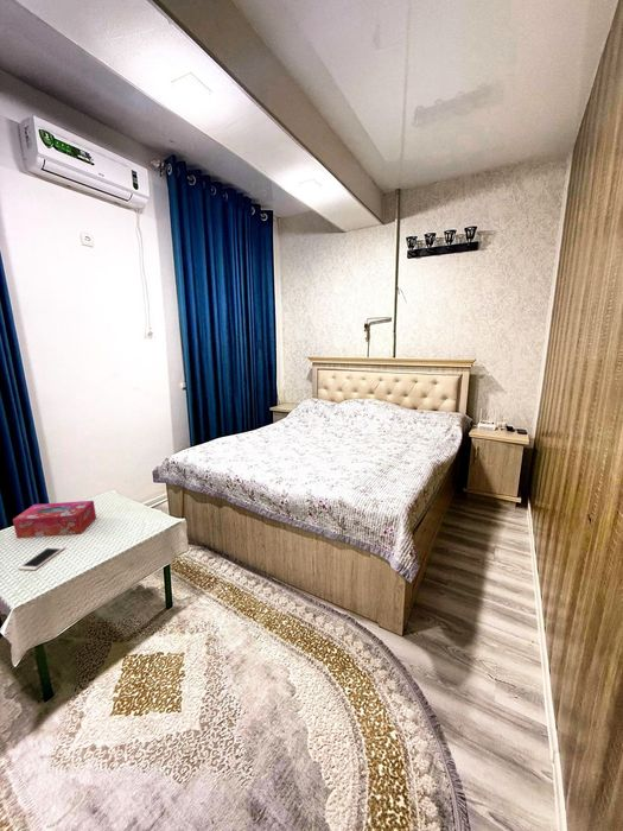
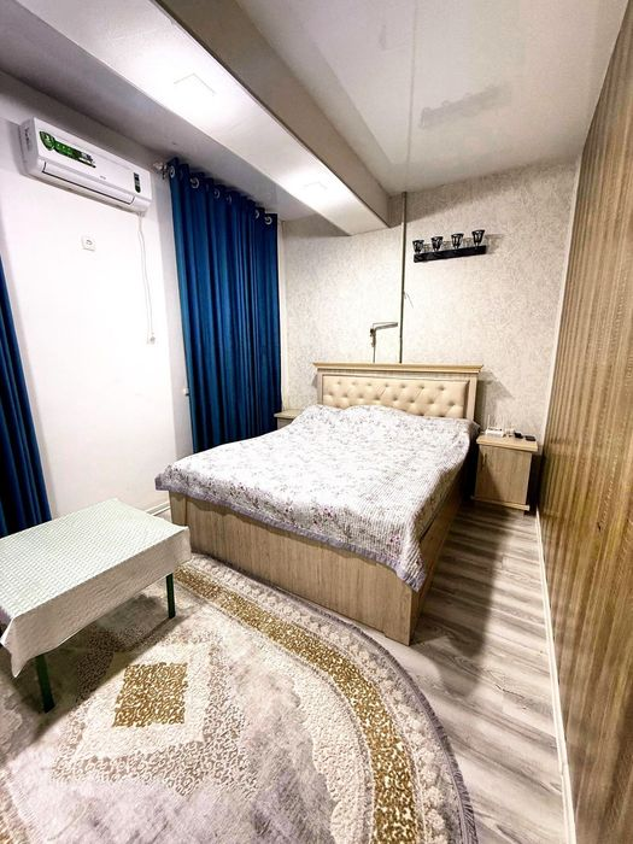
- tissue box [12,500,97,539]
- cell phone [17,545,66,571]
